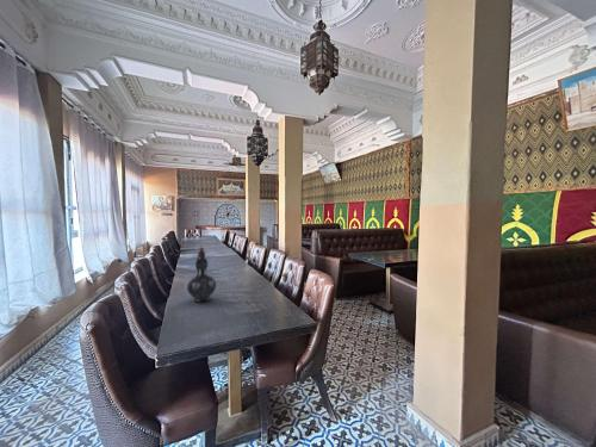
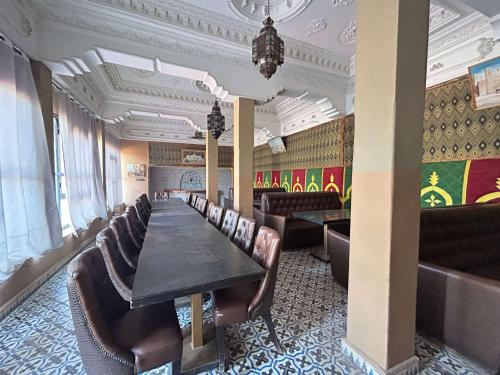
- decorative vase [186,247,217,303]
